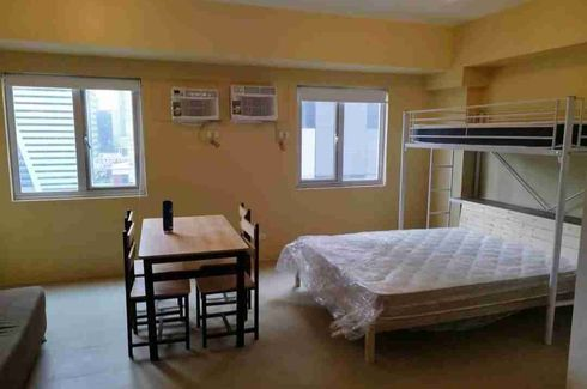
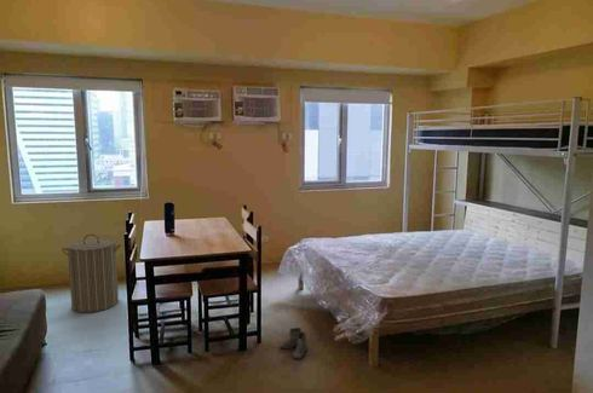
+ laundry hamper [61,233,122,313]
+ boots [278,326,311,360]
